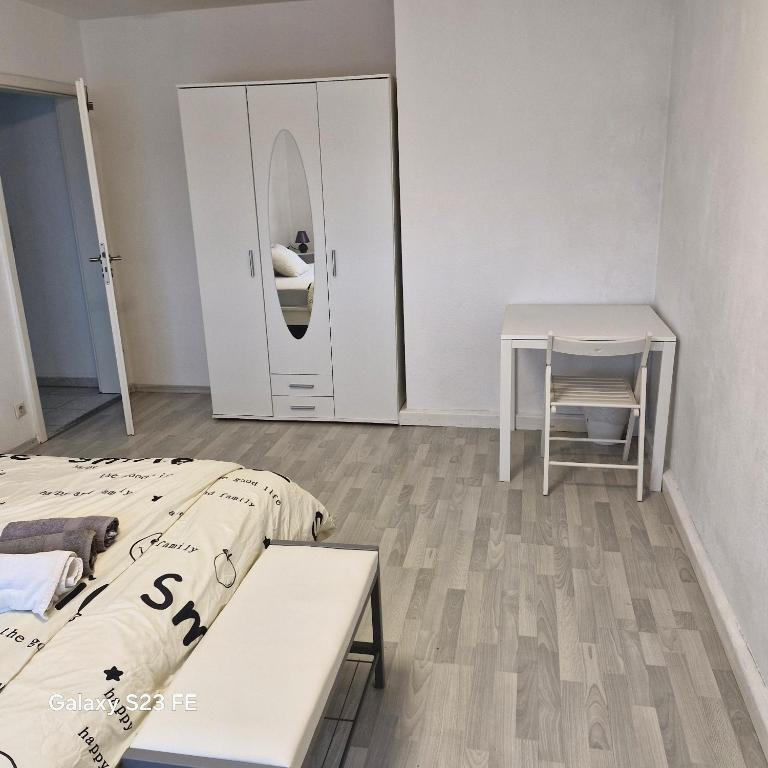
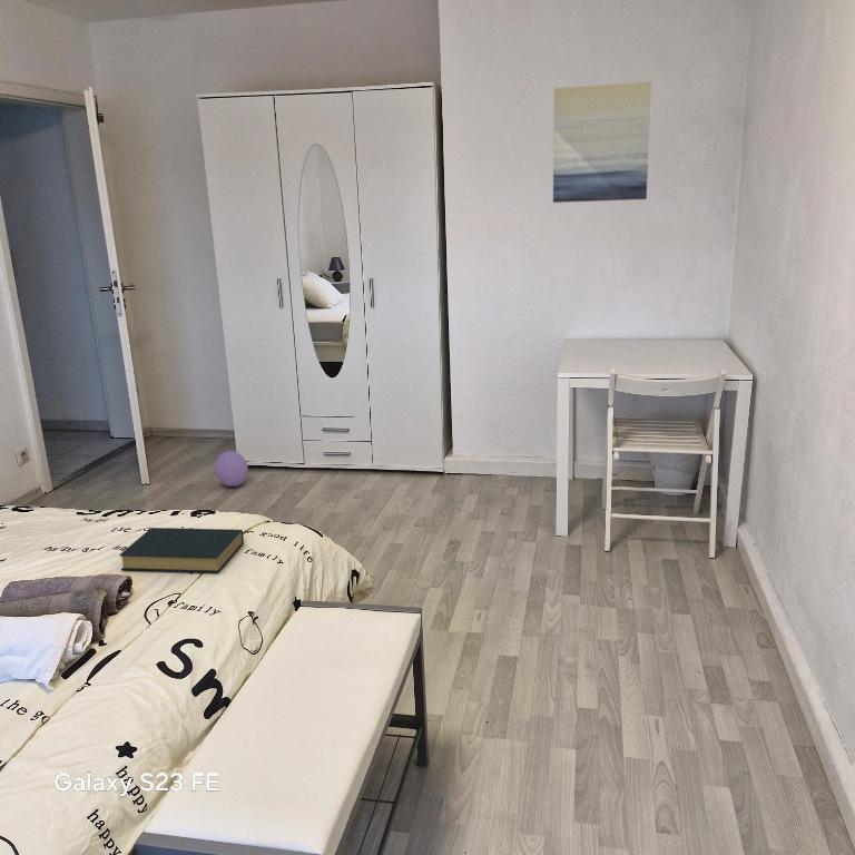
+ hardback book [118,527,245,574]
+ ball [214,450,249,488]
+ wall art [552,81,652,204]
